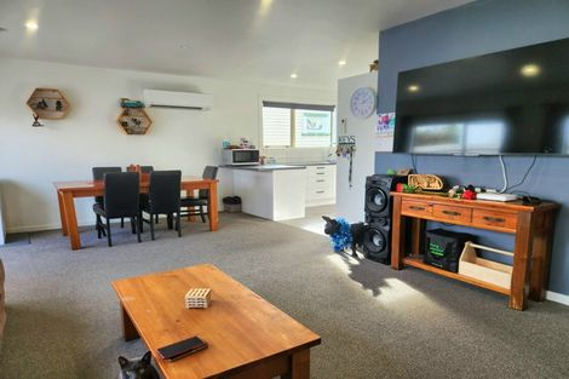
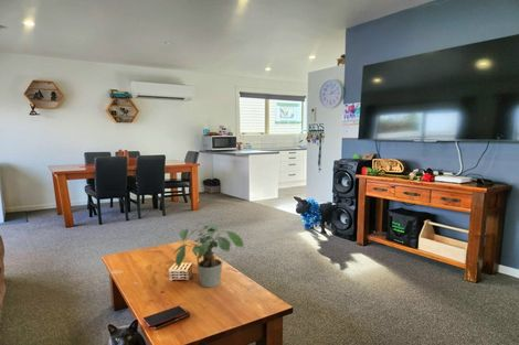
+ potted plant [172,224,244,289]
